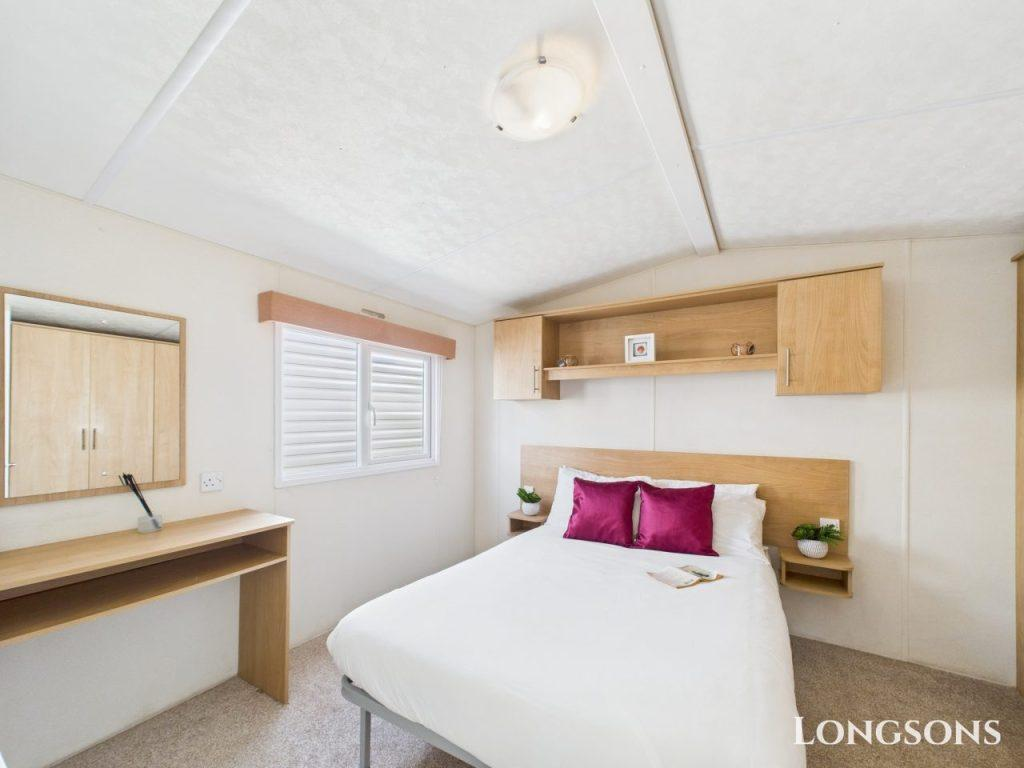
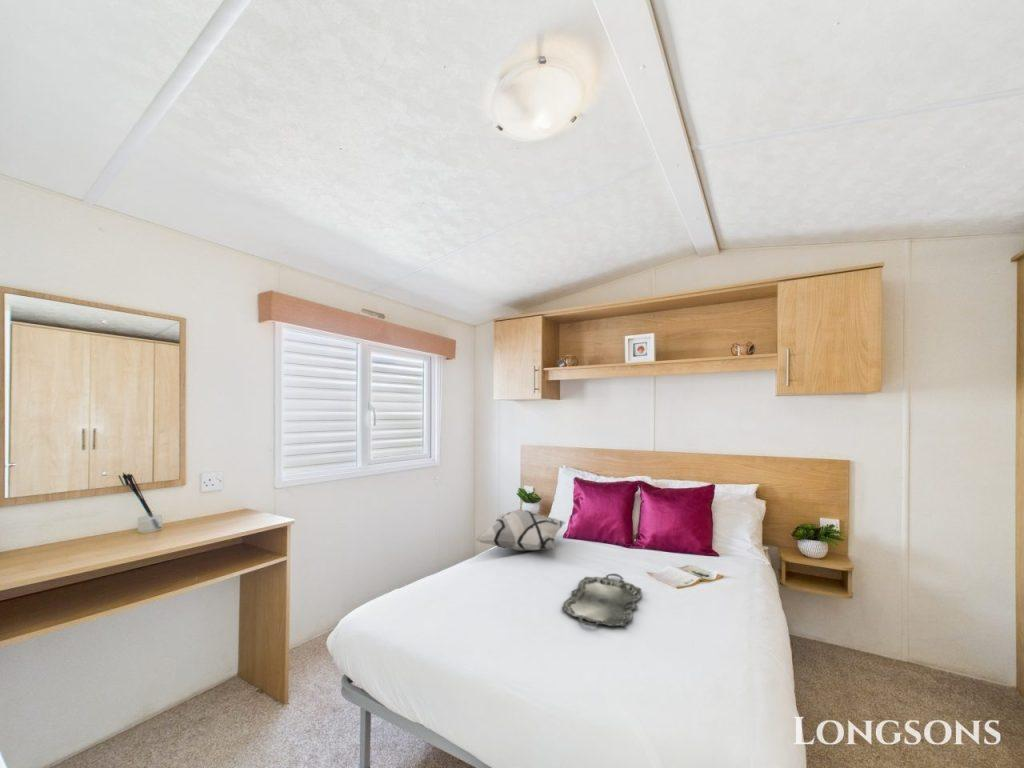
+ decorative pillow [475,509,567,552]
+ serving tray [561,573,643,627]
